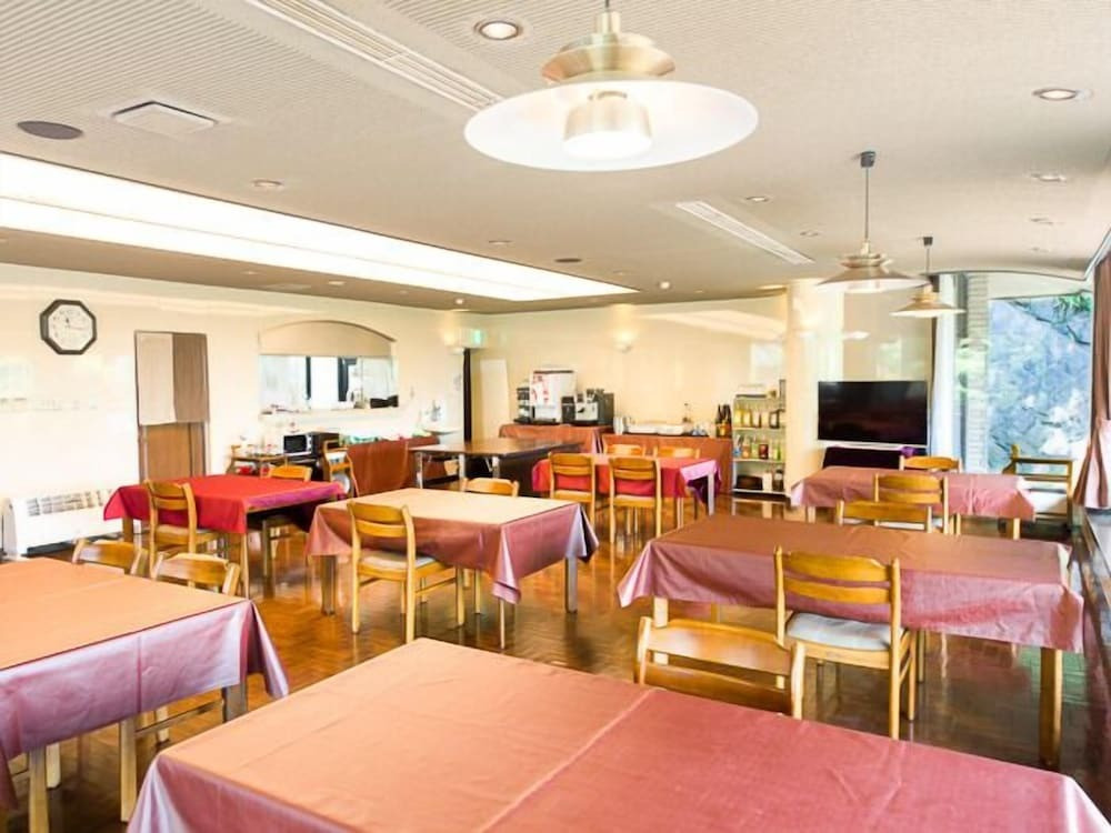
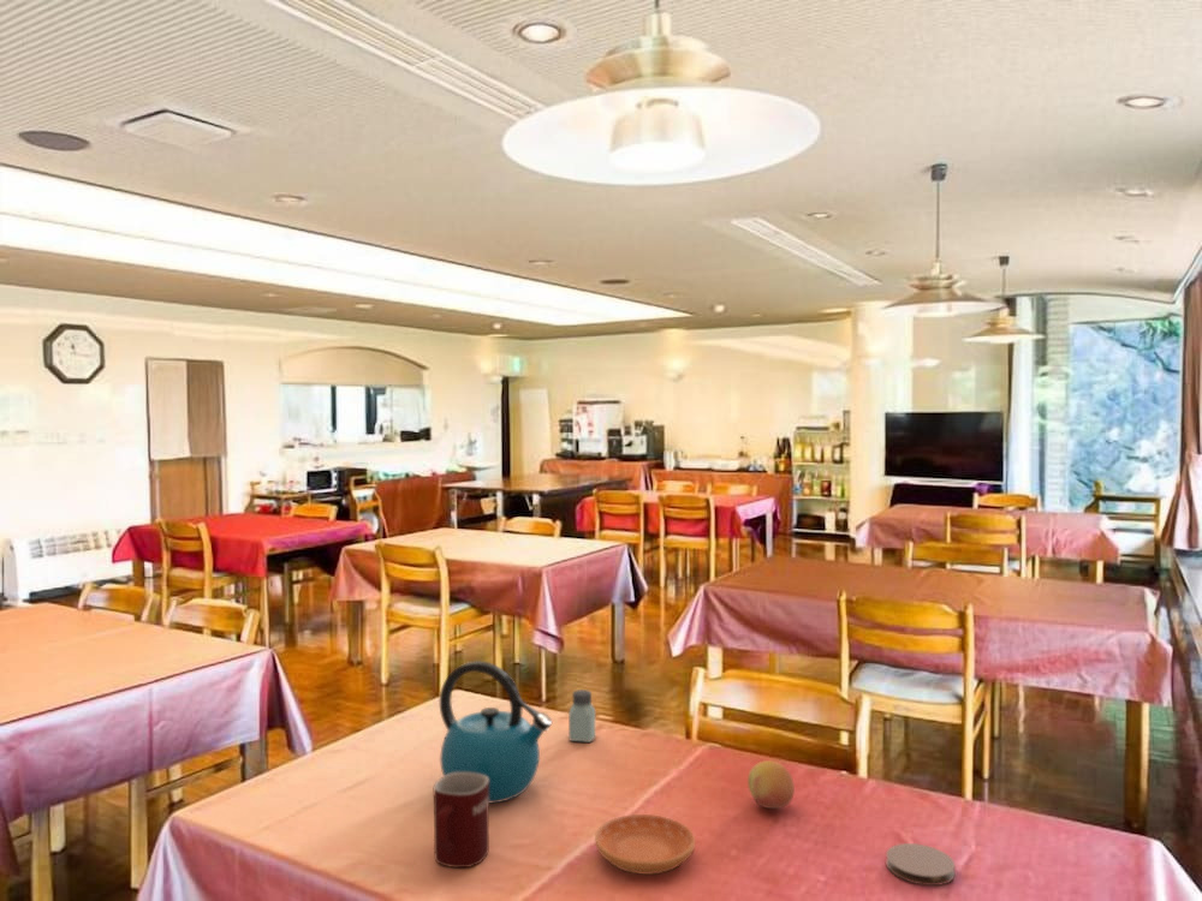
+ saltshaker [567,688,596,744]
+ fruit [746,759,796,810]
+ saucer [594,813,696,876]
+ kettle [439,660,553,804]
+ coaster [885,842,957,887]
+ mug [433,772,490,869]
